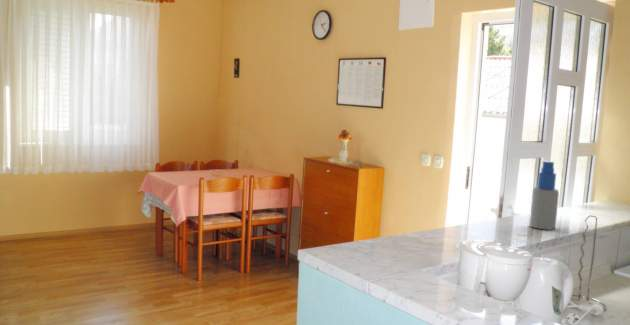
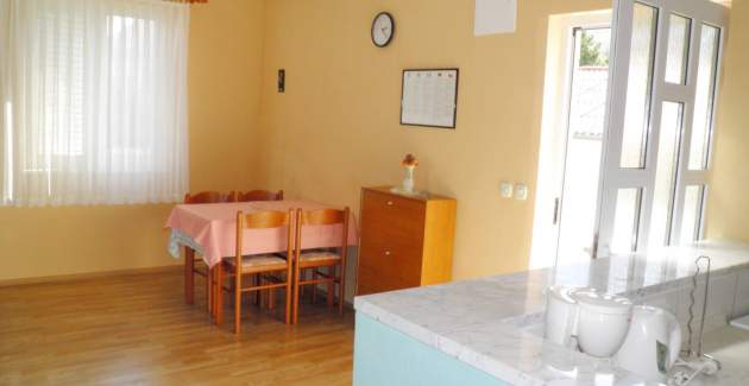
- spray bottle [529,160,560,231]
